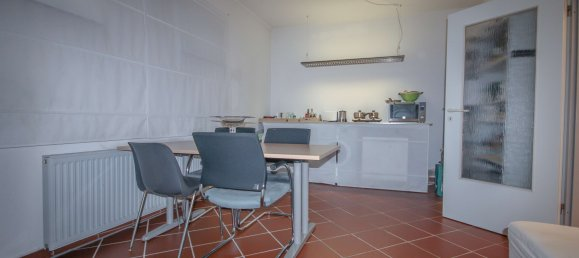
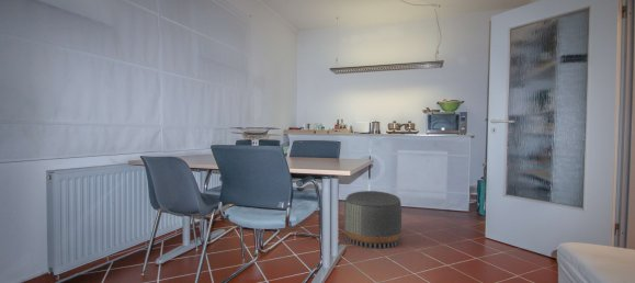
+ pouf [343,190,402,249]
